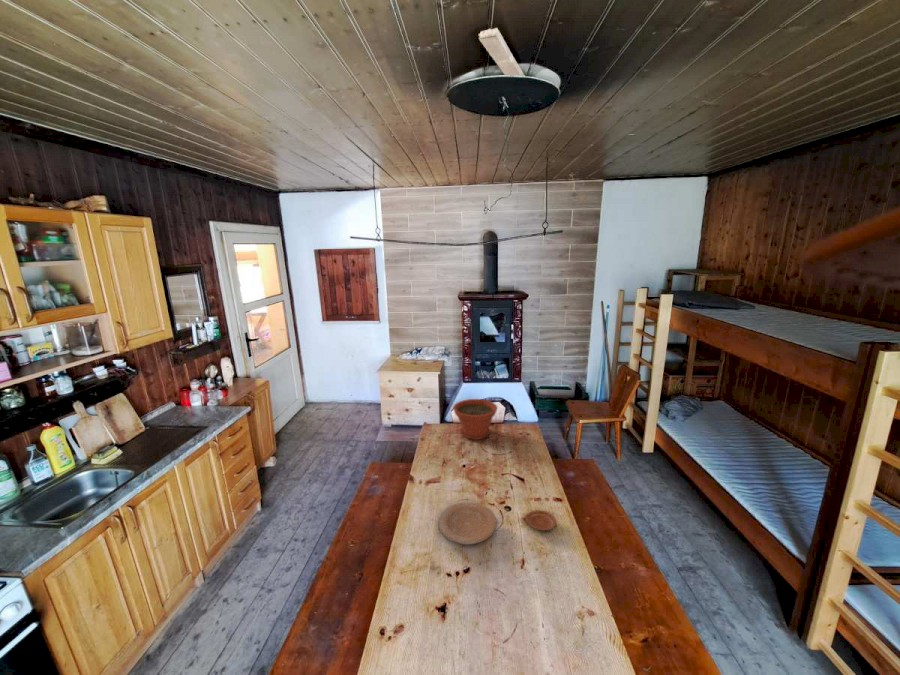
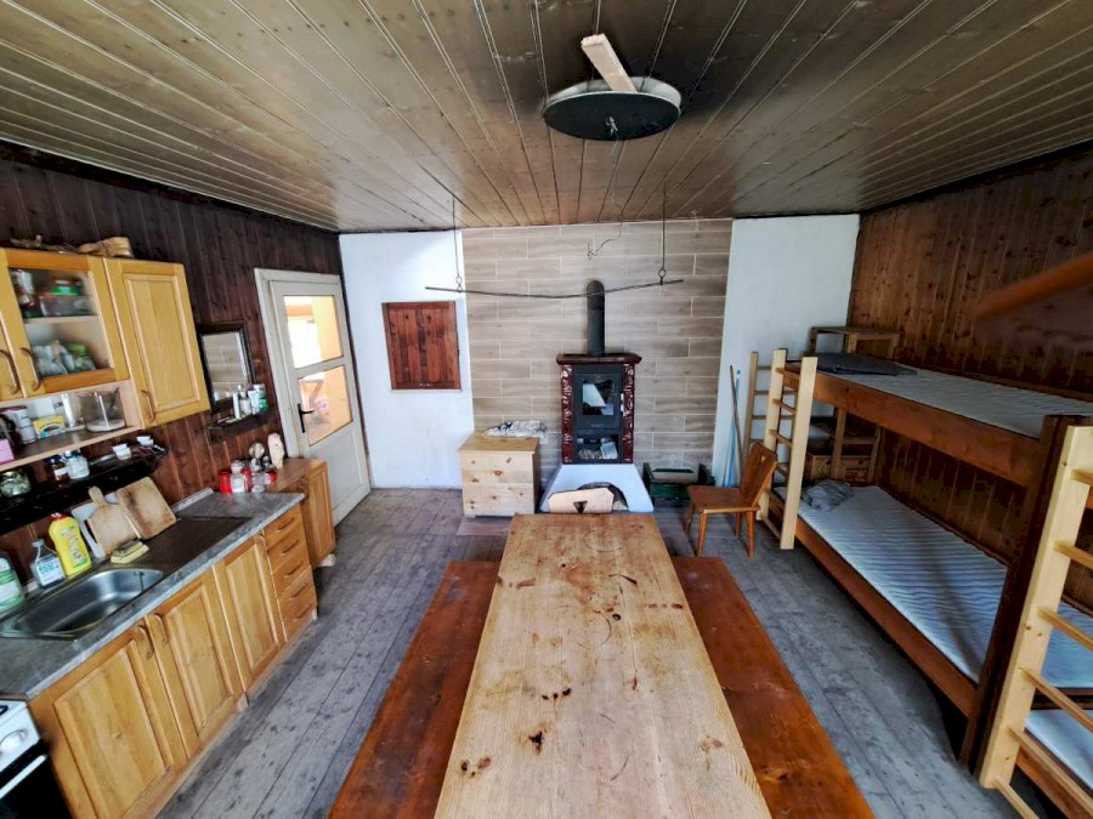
- plant pot [452,398,498,441]
- plate [525,509,557,532]
- plate [437,501,498,546]
